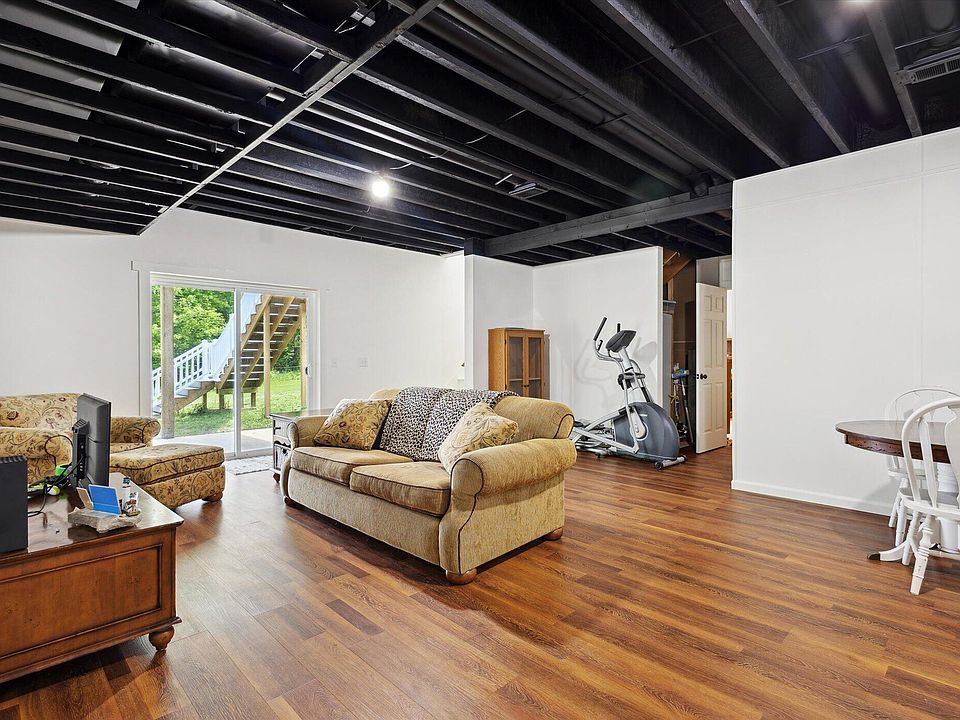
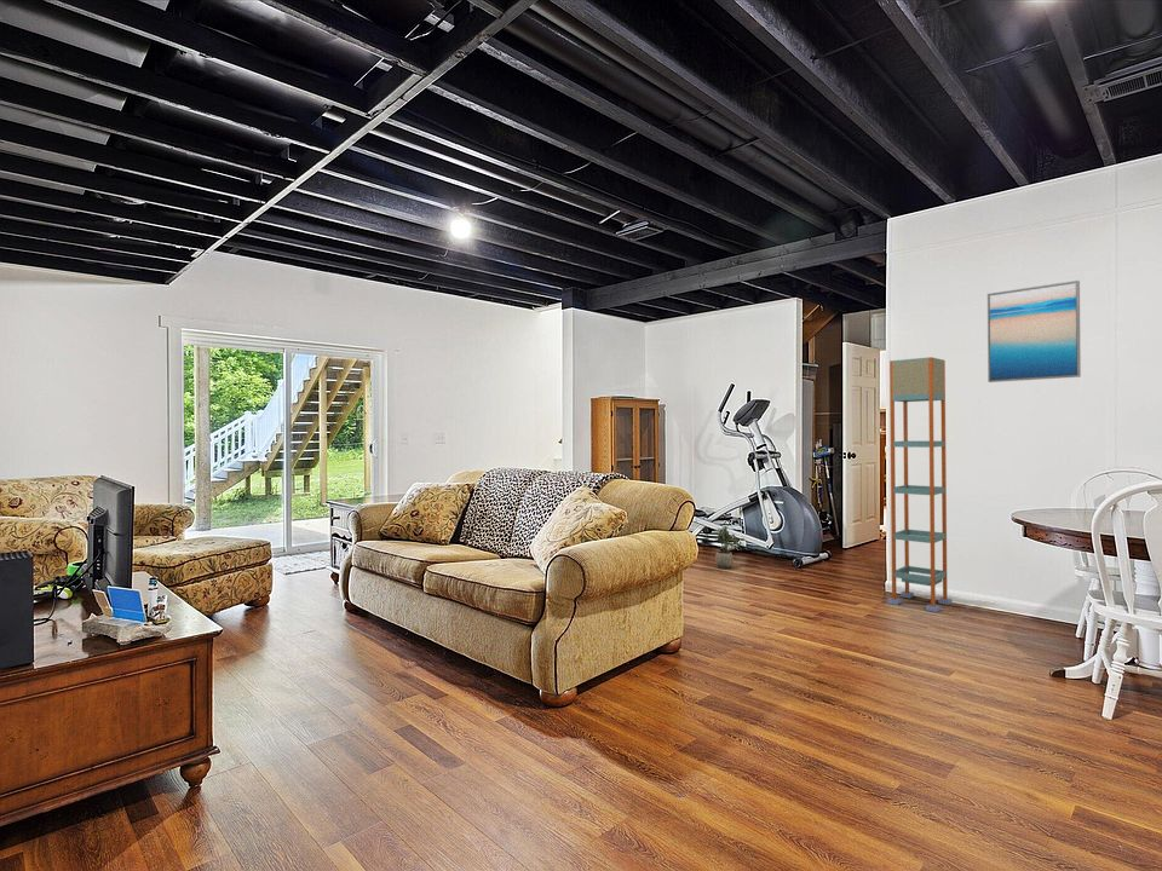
+ shelving unit [886,356,954,613]
+ wall art [986,279,1082,383]
+ potted plant [714,525,746,570]
